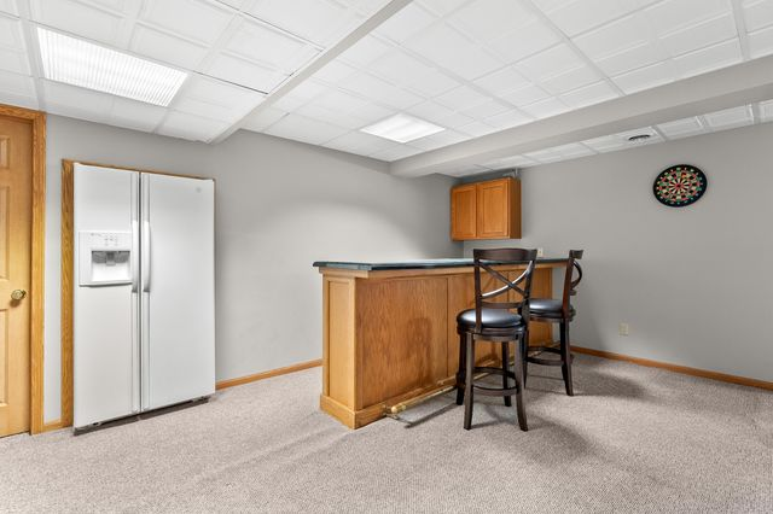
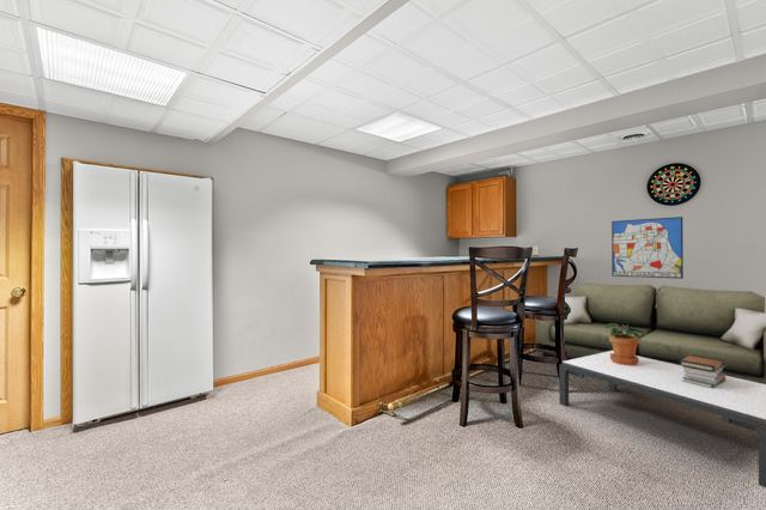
+ sofa [535,281,766,384]
+ coffee table [558,351,766,488]
+ potted plant [604,323,649,365]
+ wall art [610,215,685,280]
+ book stack [680,354,727,388]
